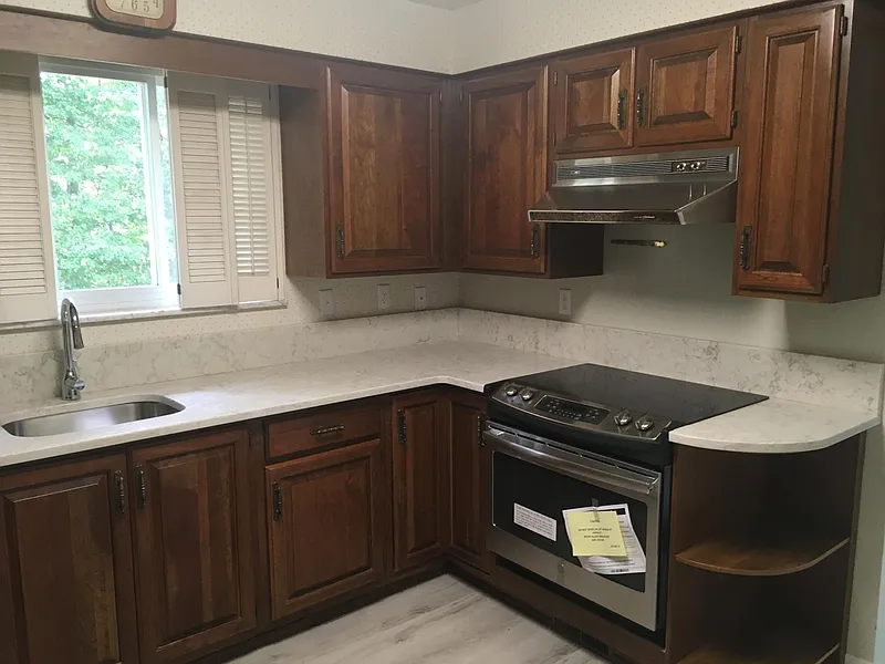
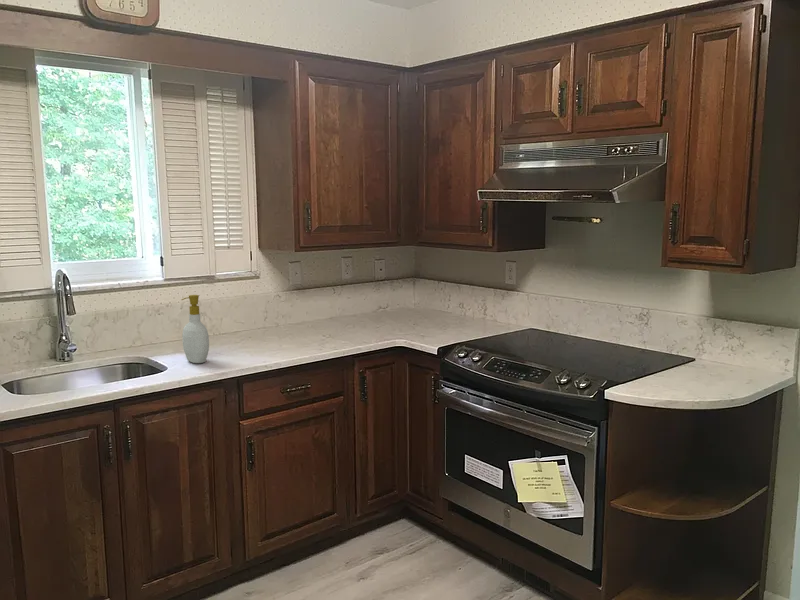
+ soap bottle [180,294,210,364]
